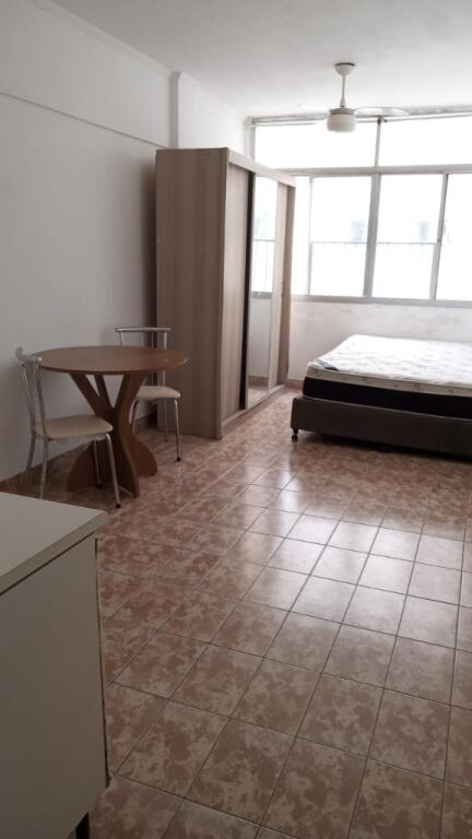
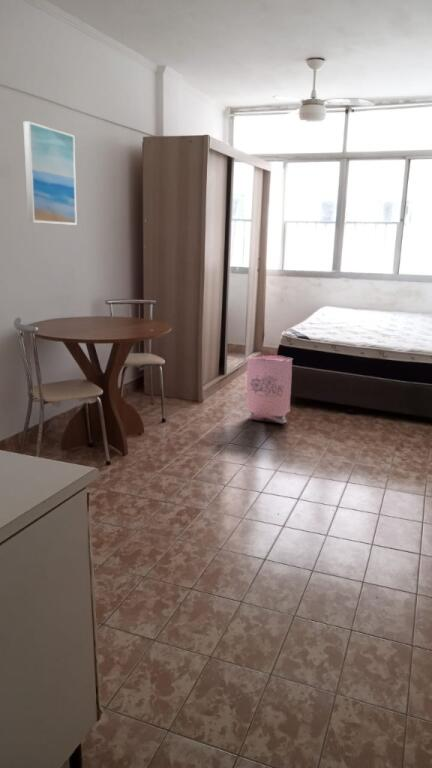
+ bag [246,353,294,424]
+ wall art [23,120,78,226]
